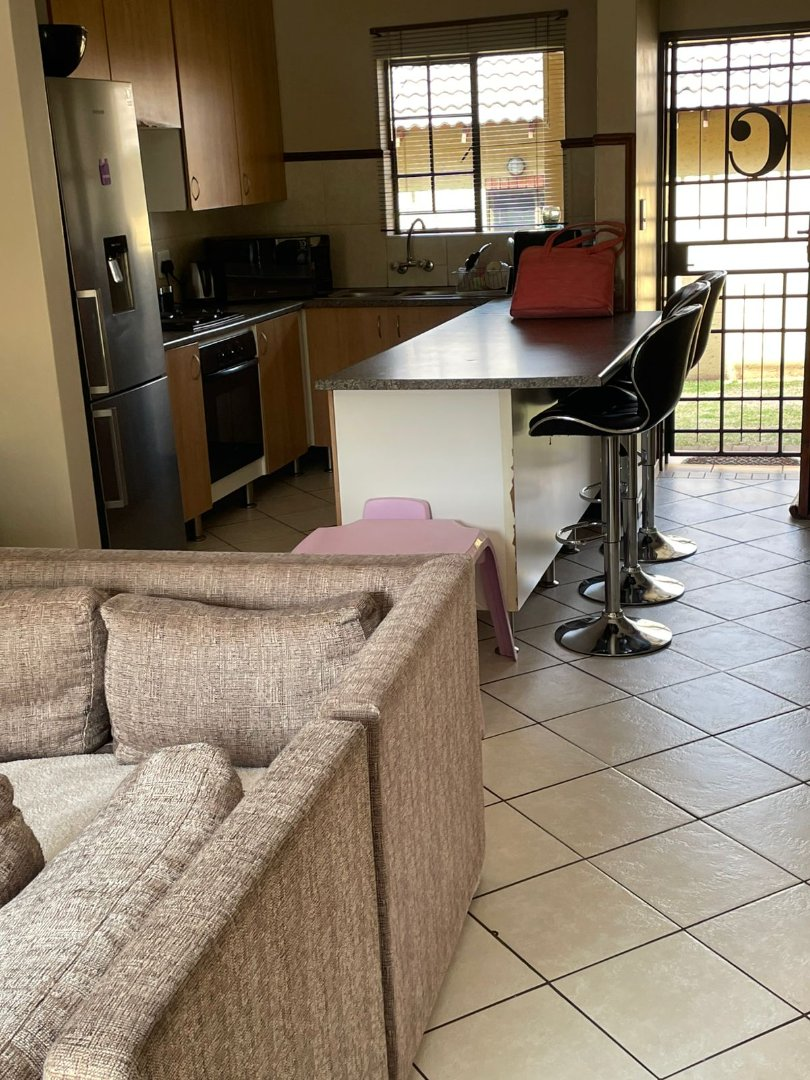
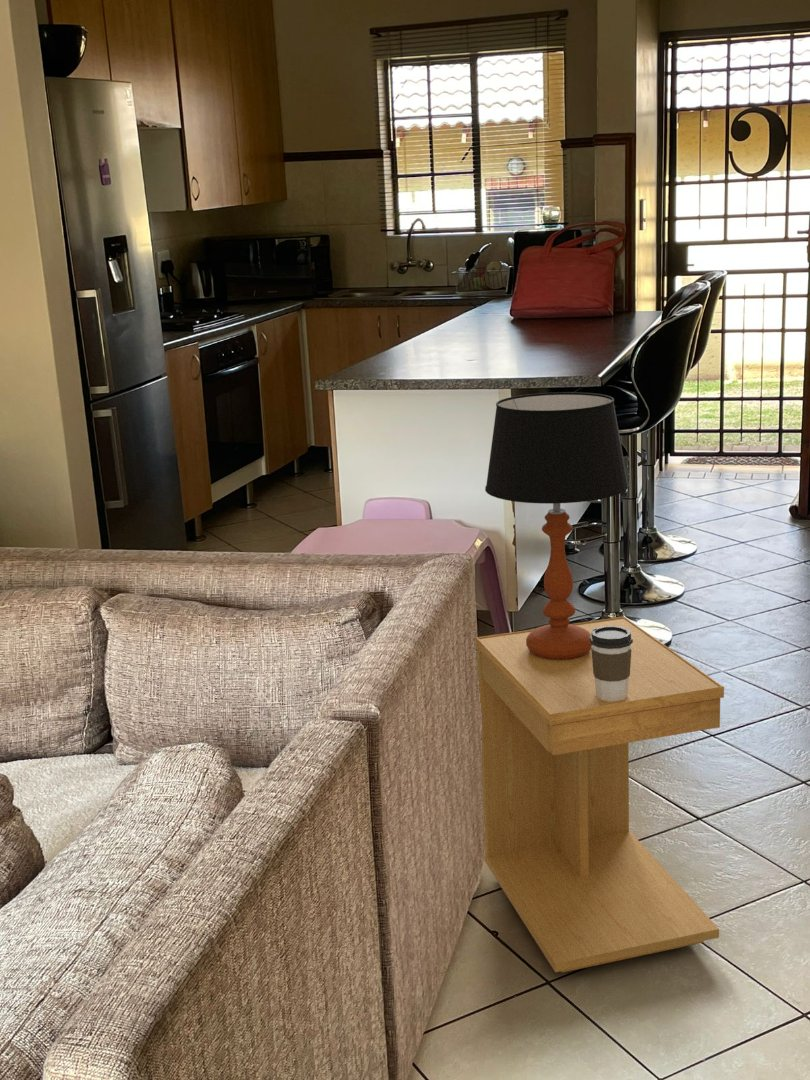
+ table lamp [484,391,630,660]
+ side table [474,616,725,973]
+ coffee cup [590,626,633,701]
